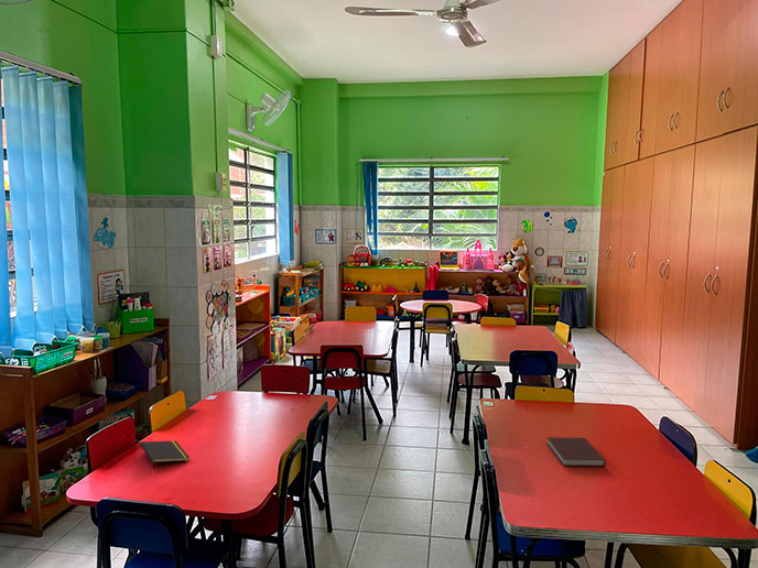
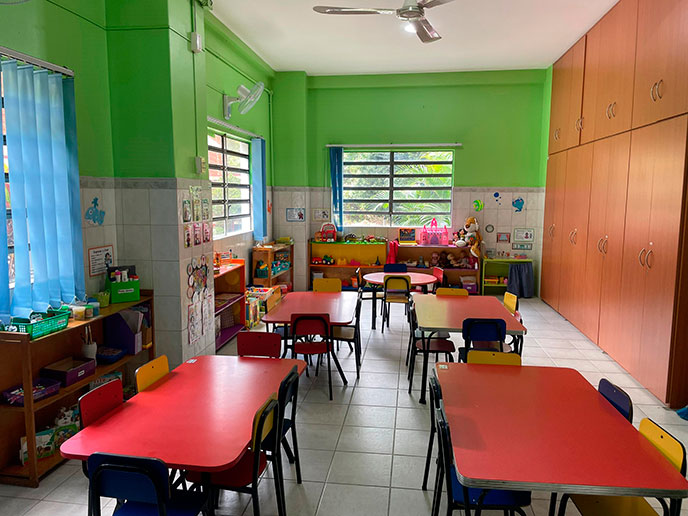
- notebook [545,436,607,468]
- notepad [139,440,191,469]
